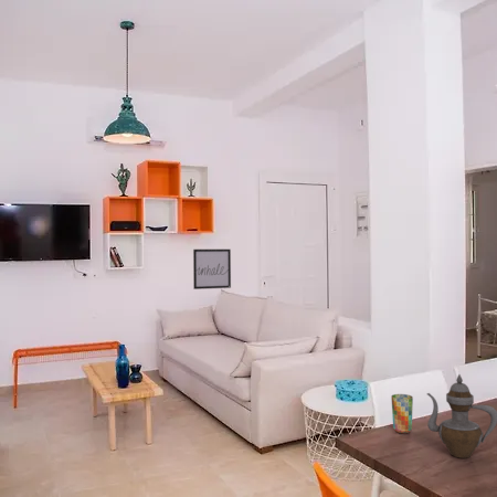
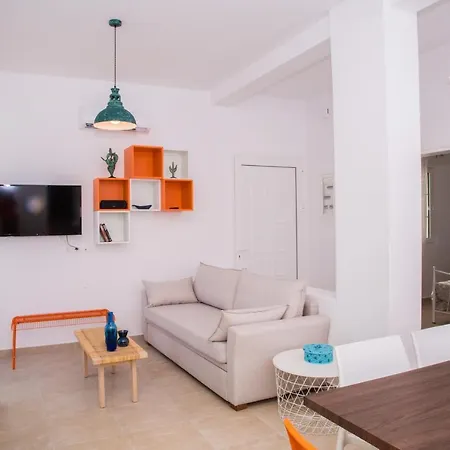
- teapot [426,373,497,459]
- cup [390,393,414,434]
- wall art [192,248,232,290]
